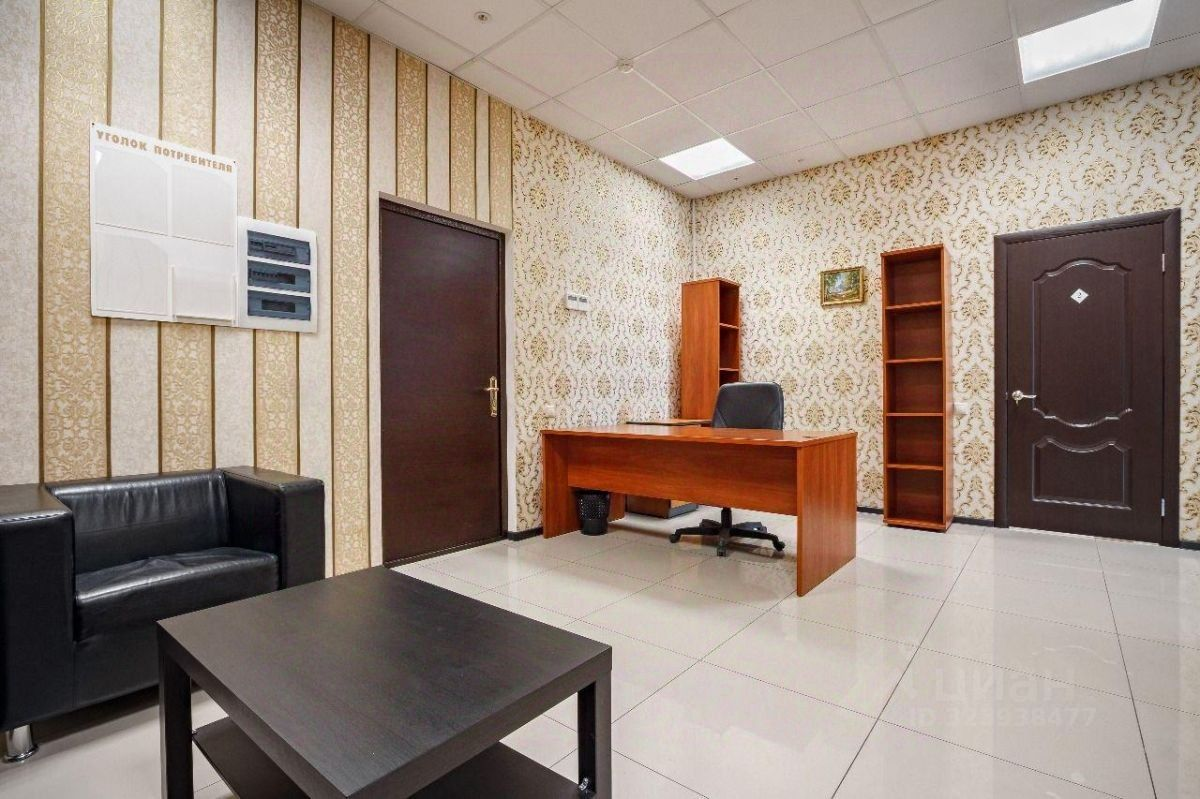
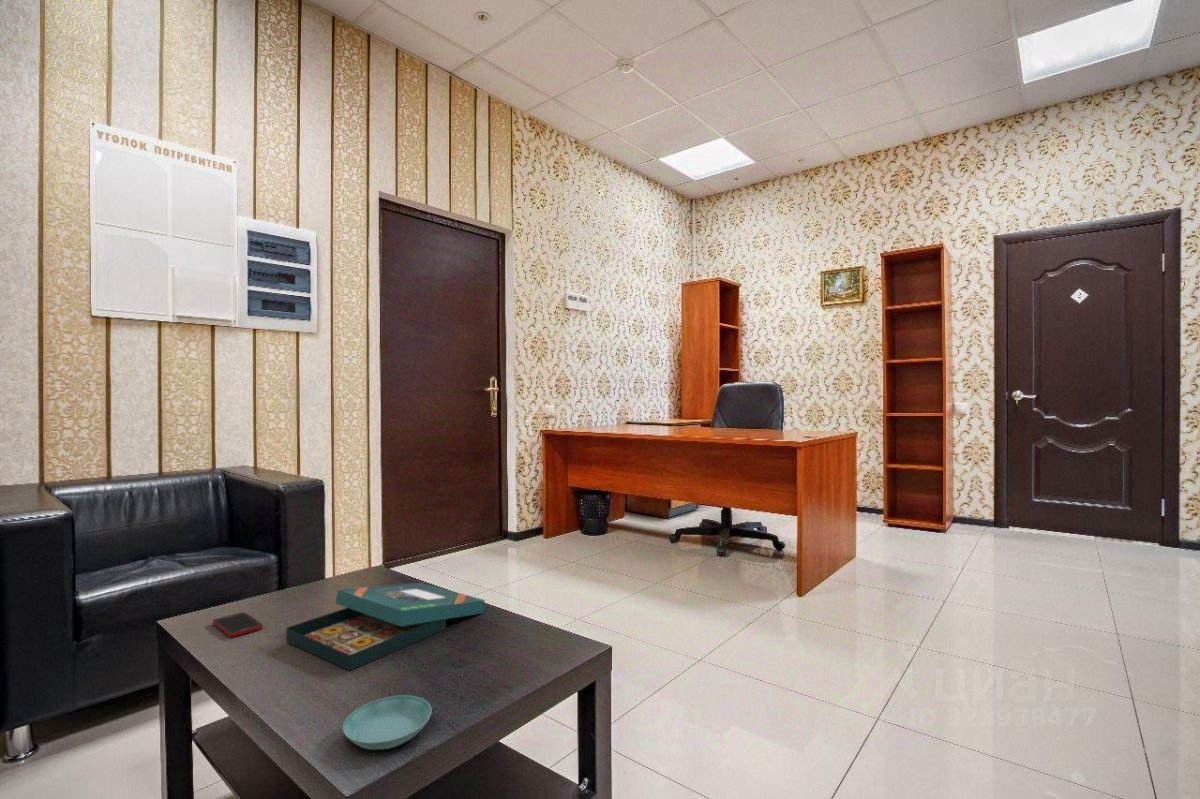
+ saucer [342,695,433,751]
+ cell phone [212,611,264,638]
+ board game [285,582,486,672]
